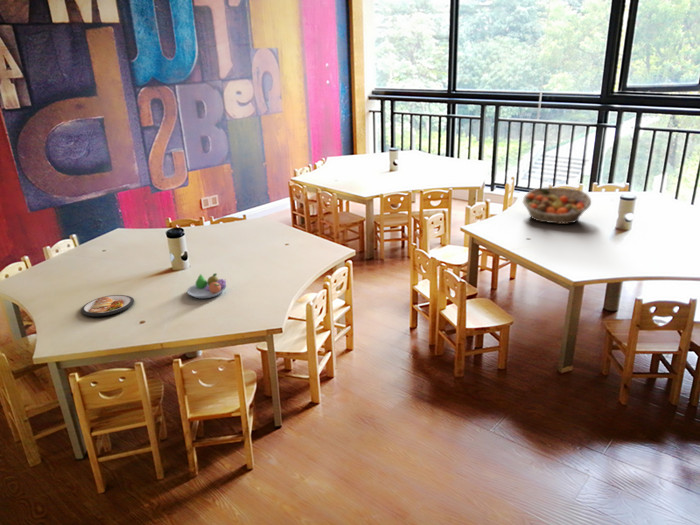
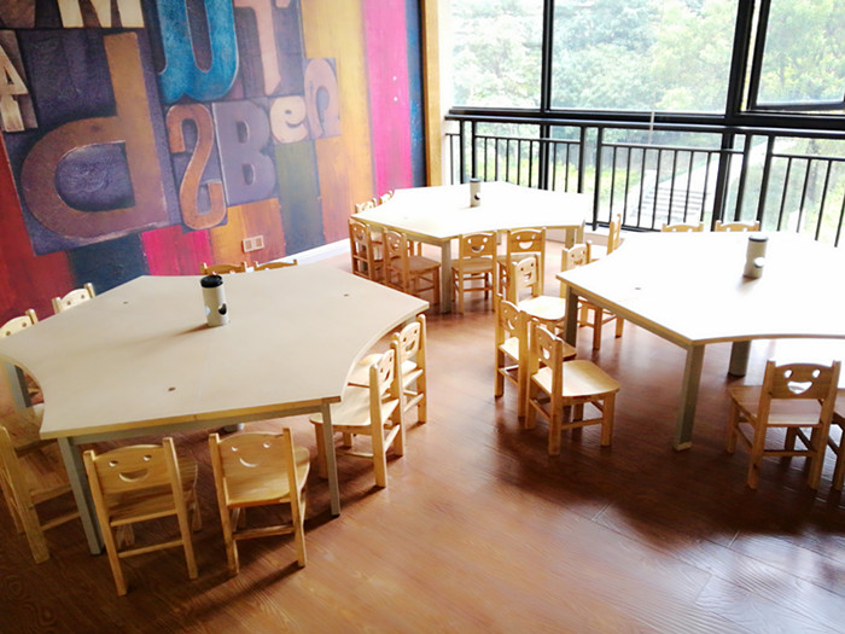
- dish [80,294,135,317]
- fruit basket [522,187,592,225]
- fruit bowl [186,272,227,299]
